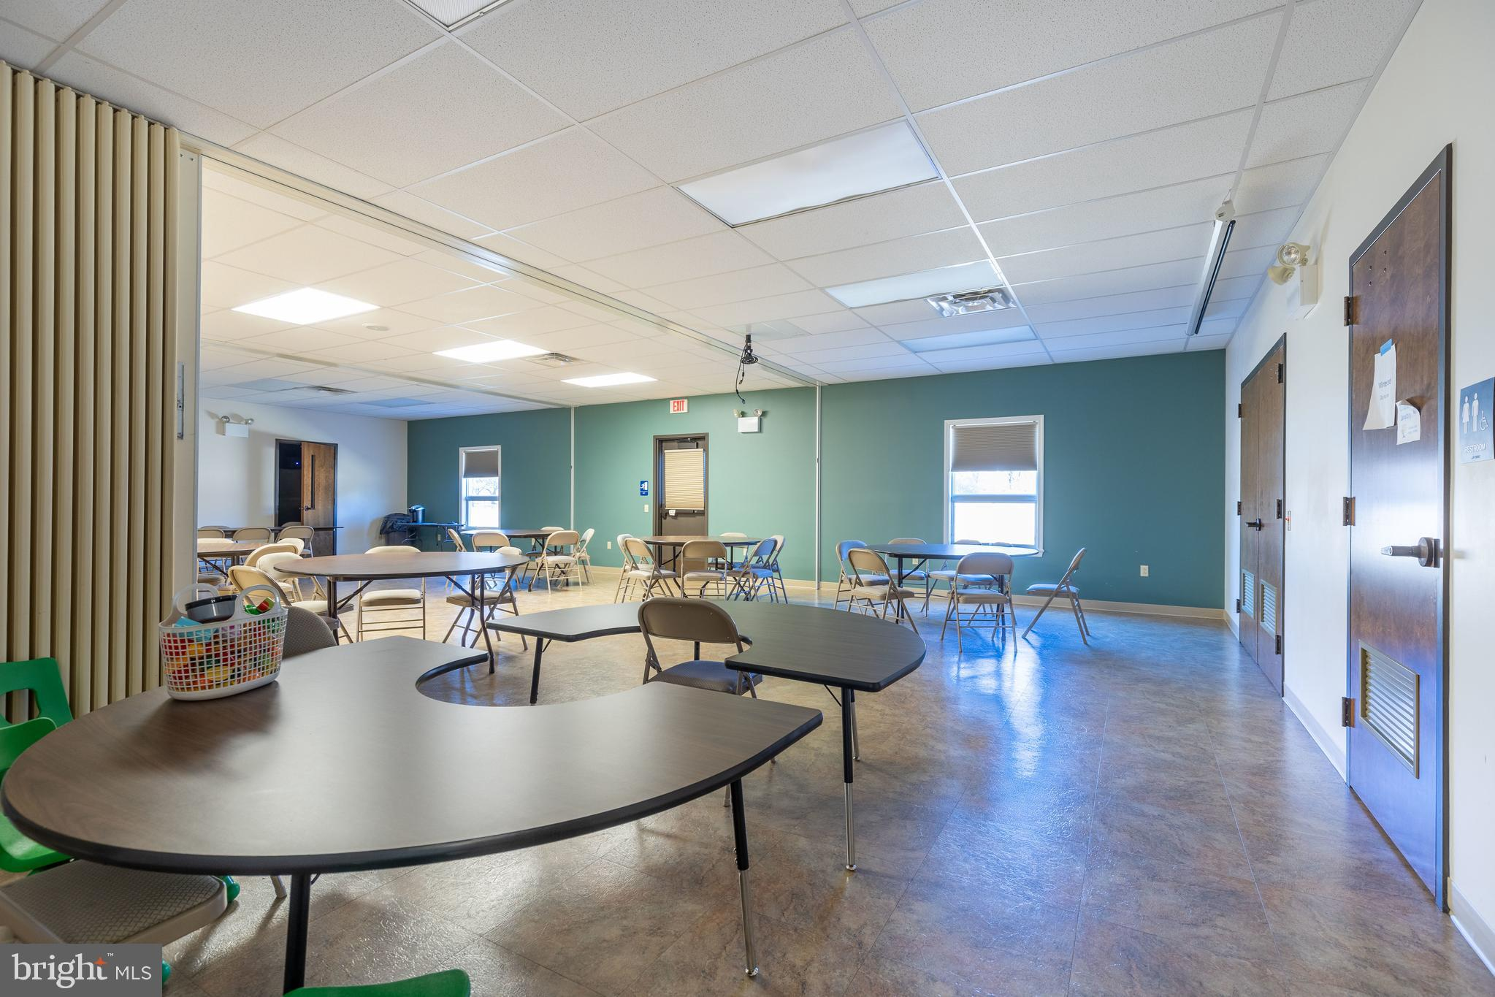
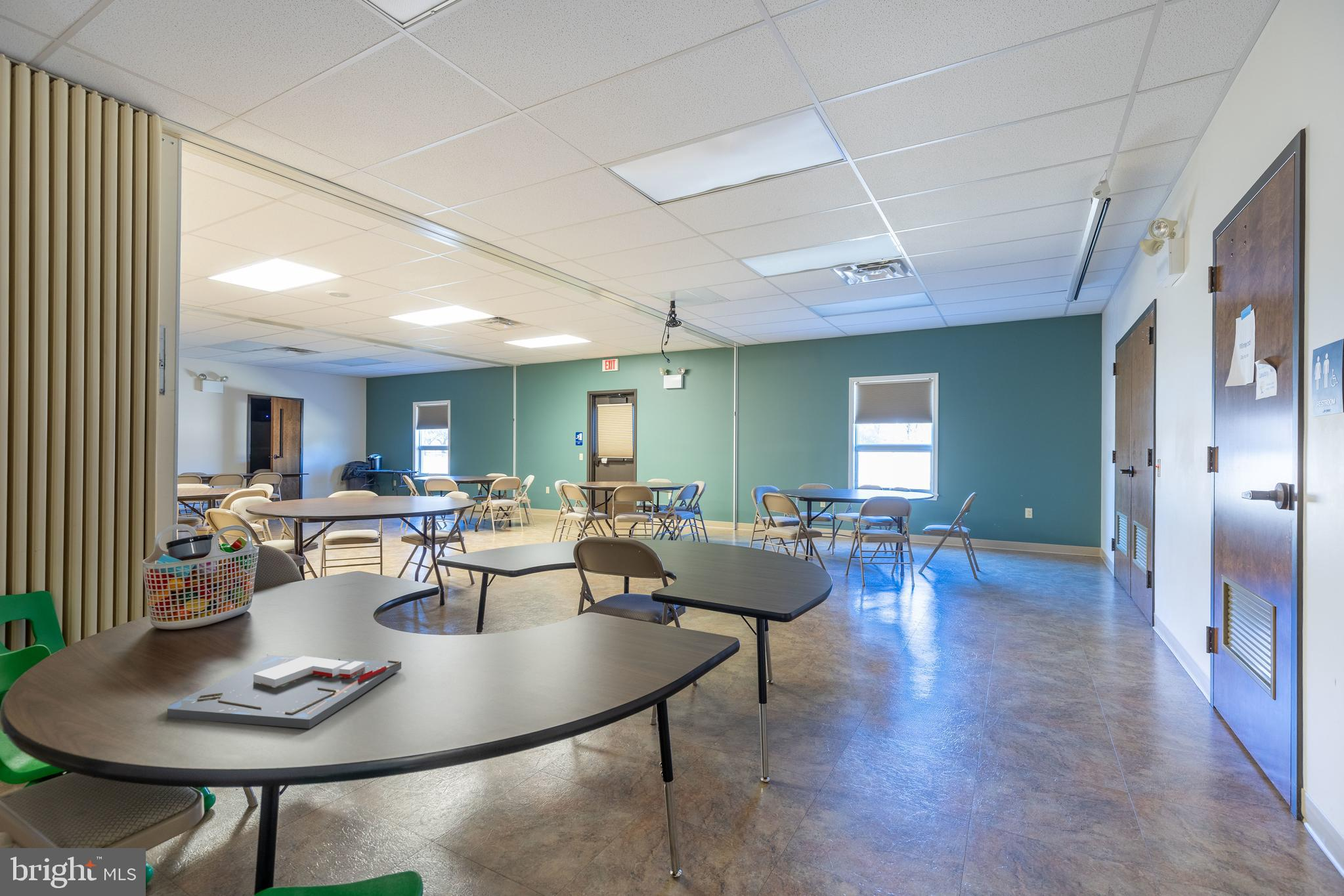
+ board game [167,654,402,729]
